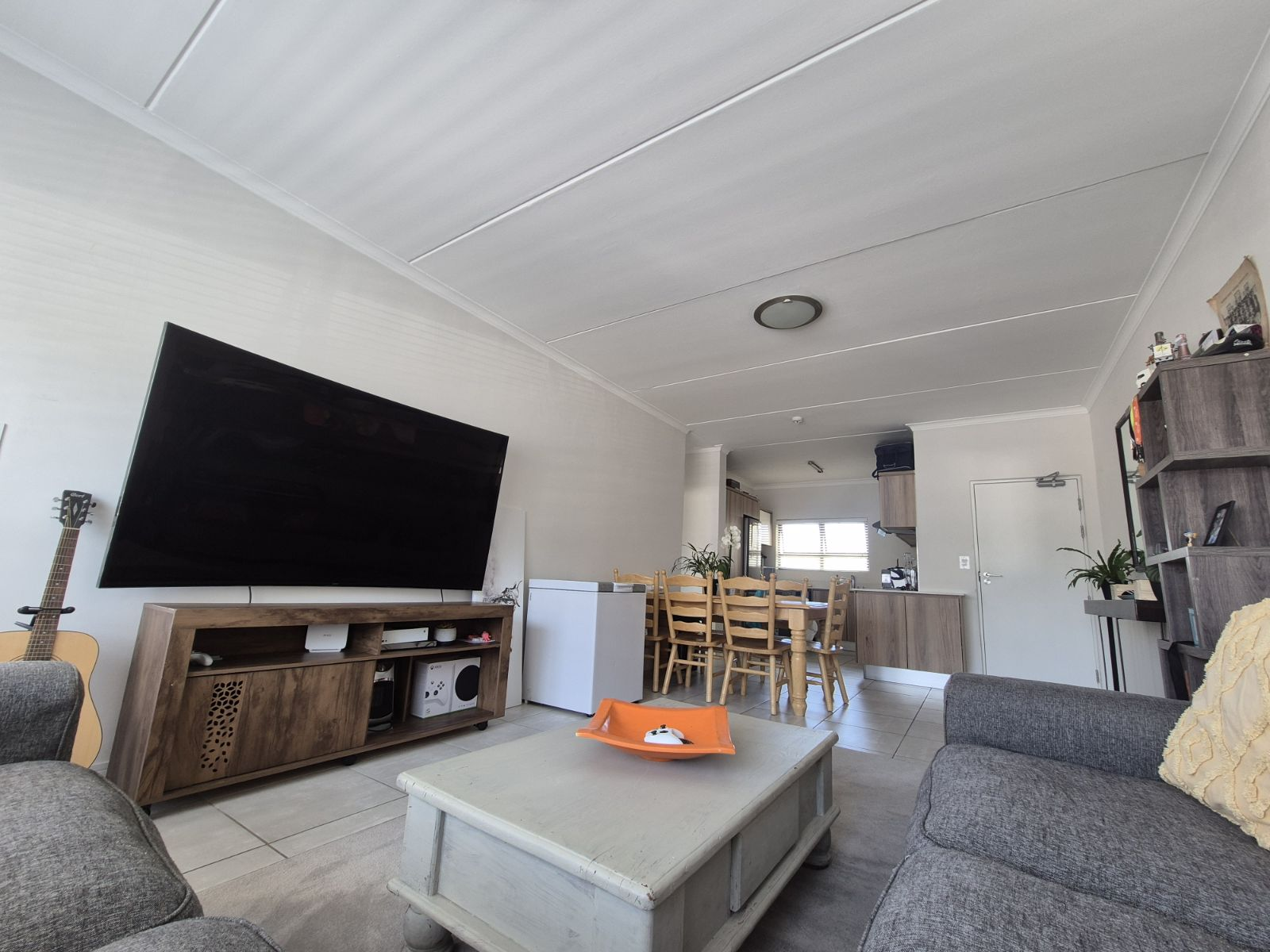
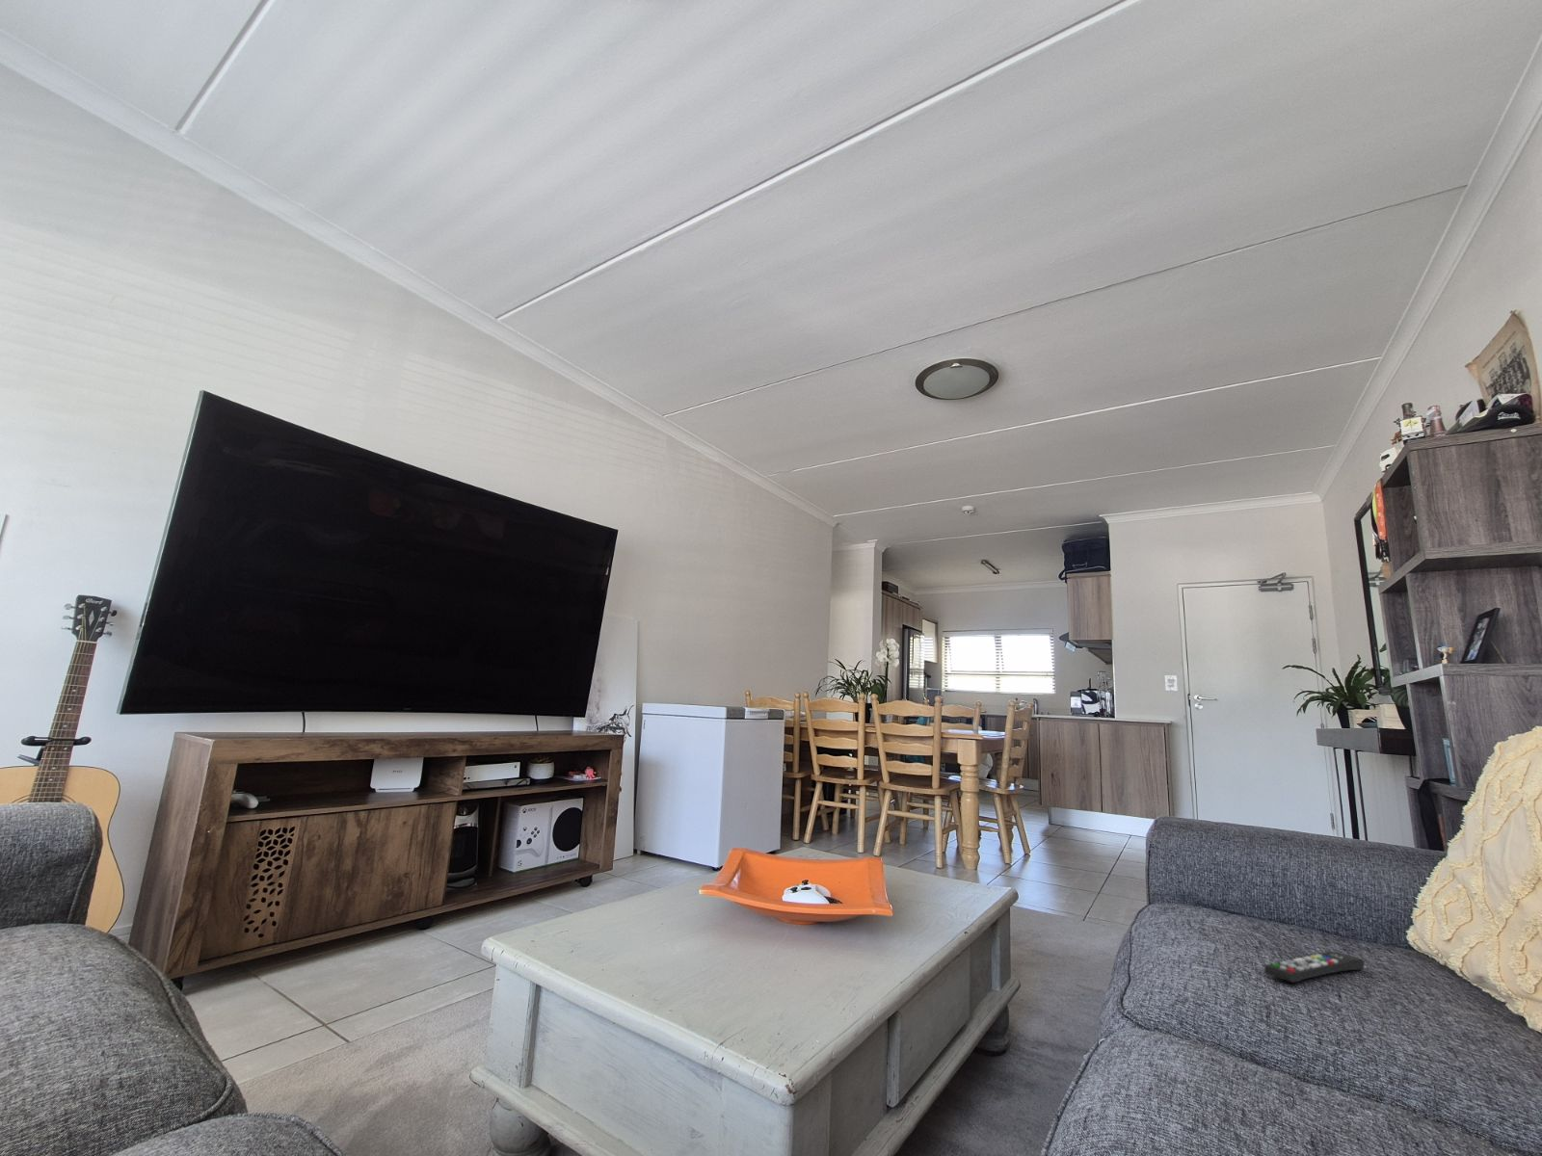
+ remote control [1264,951,1366,984]
